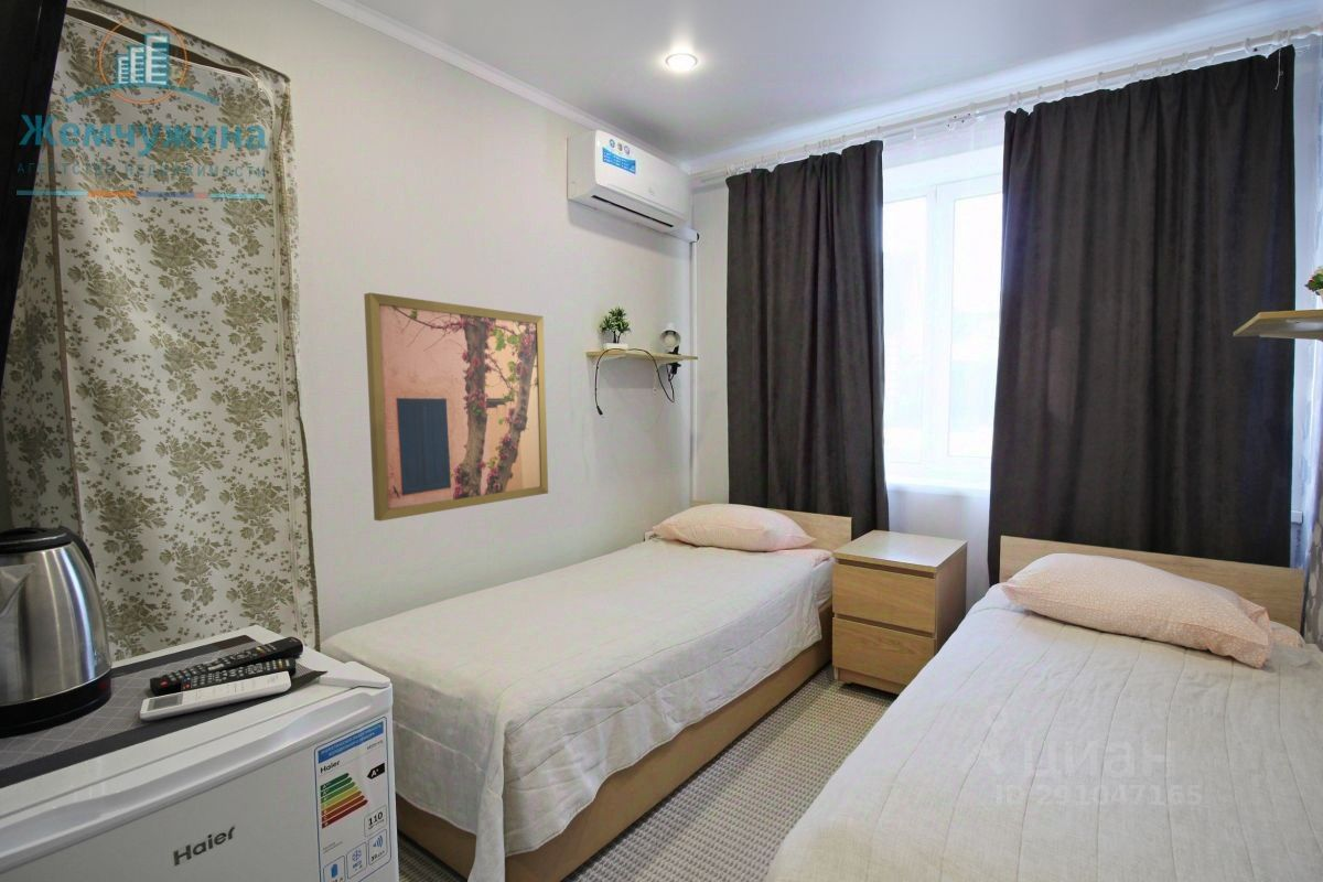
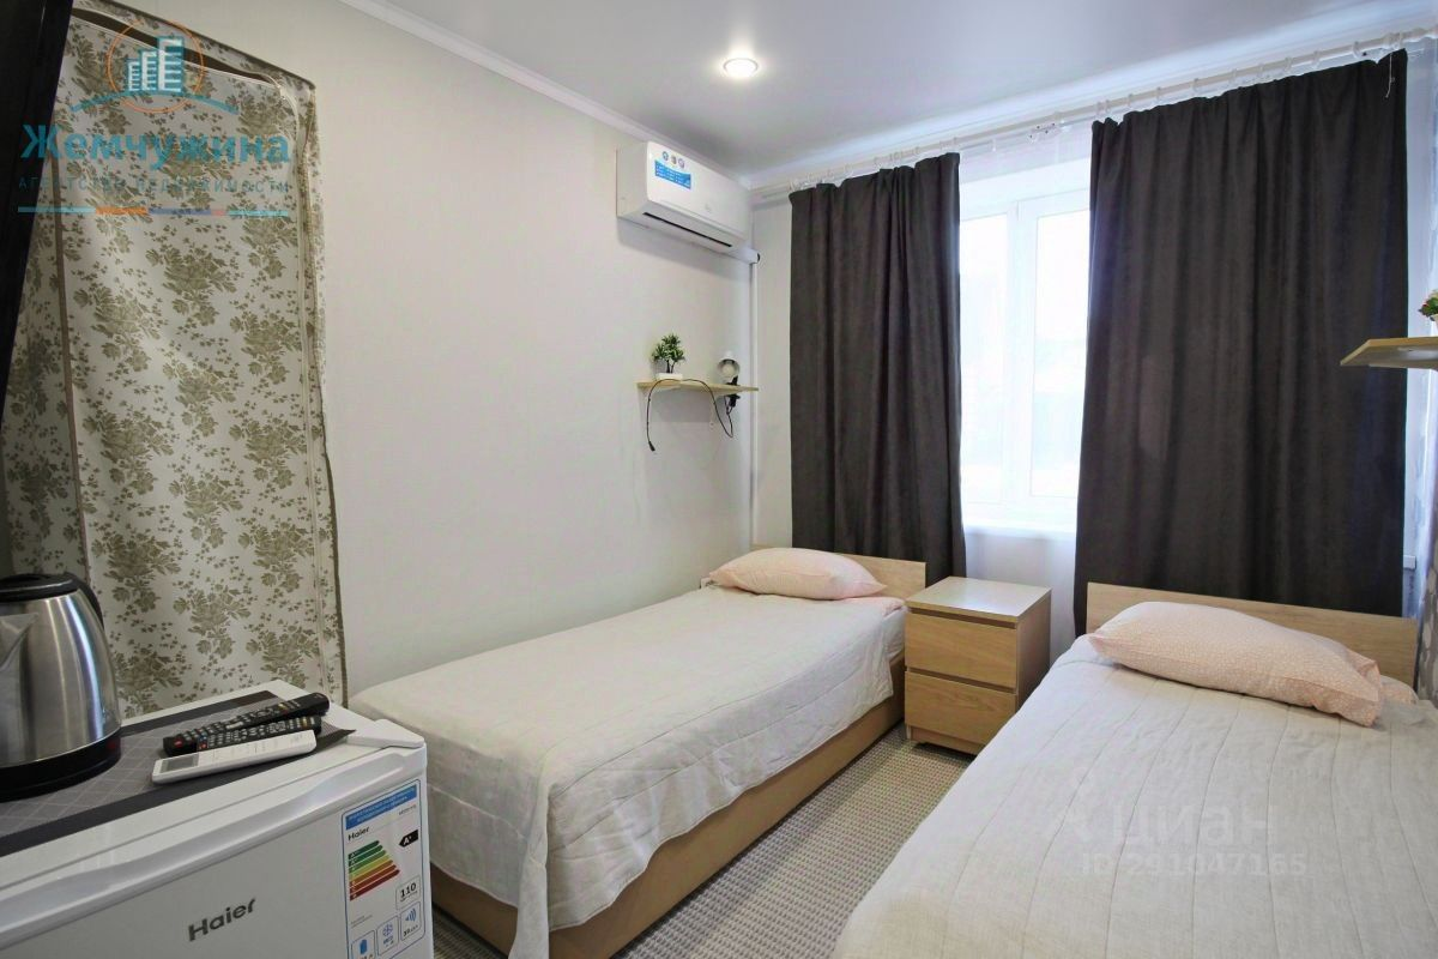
- wall art [363,292,549,523]
